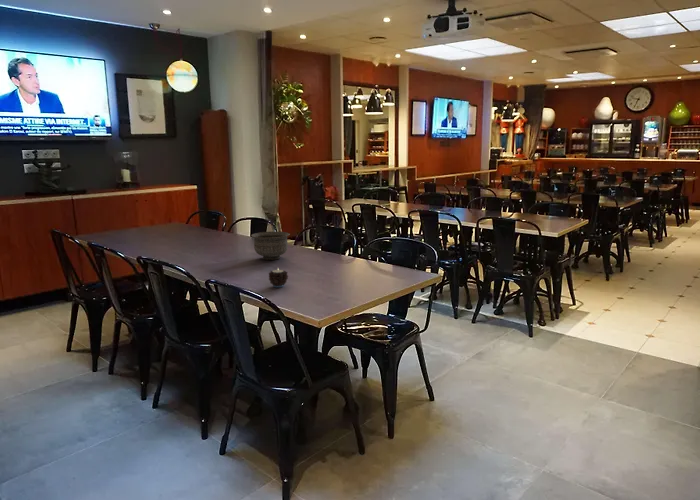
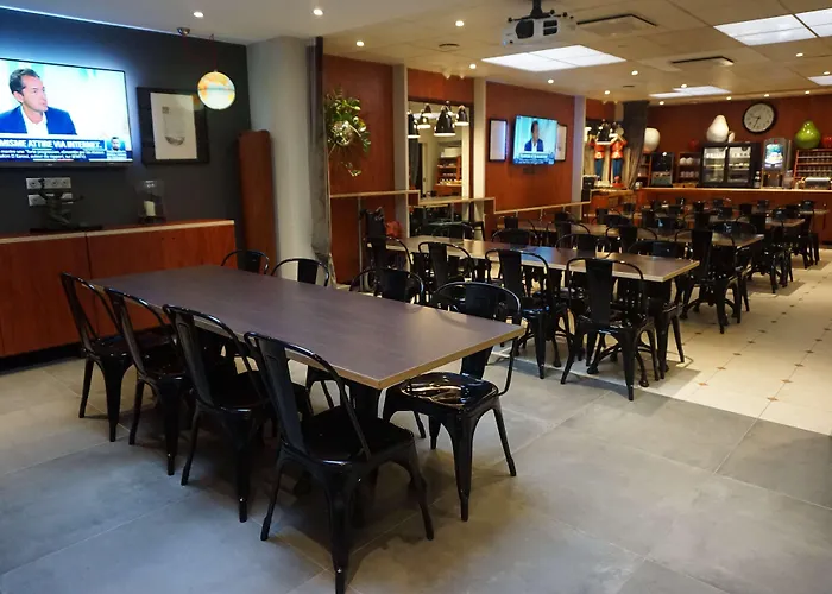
- bowl [250,231,291,261]
- candle [268,269,289,288]
